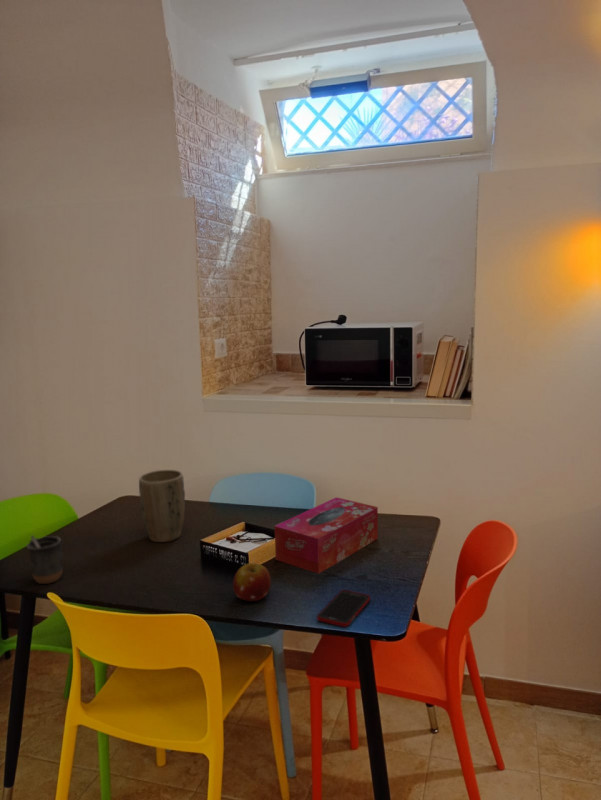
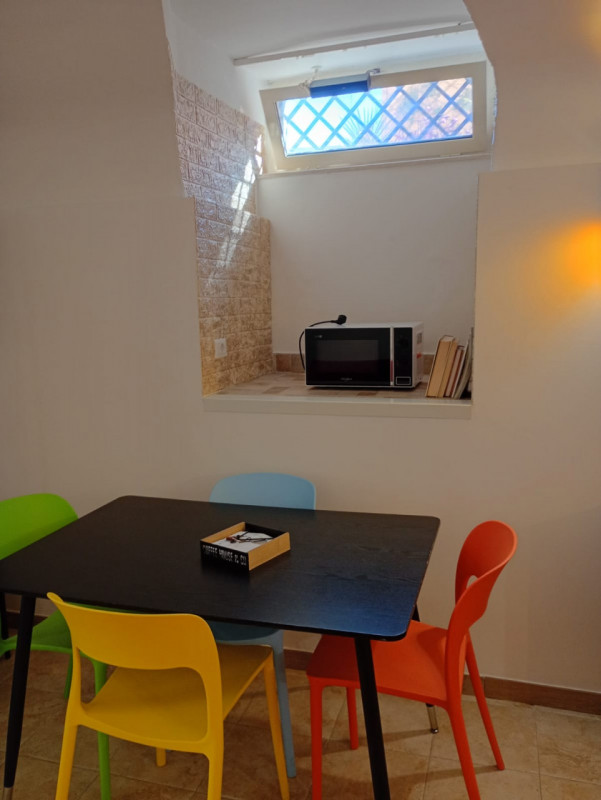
- plant pot [138,469,186,543]
- cell phone [316,589,371,628]
- mug [26,534,64,585]
- tissue box [273,496,379,575]
- fruit [232,562,272,602]
